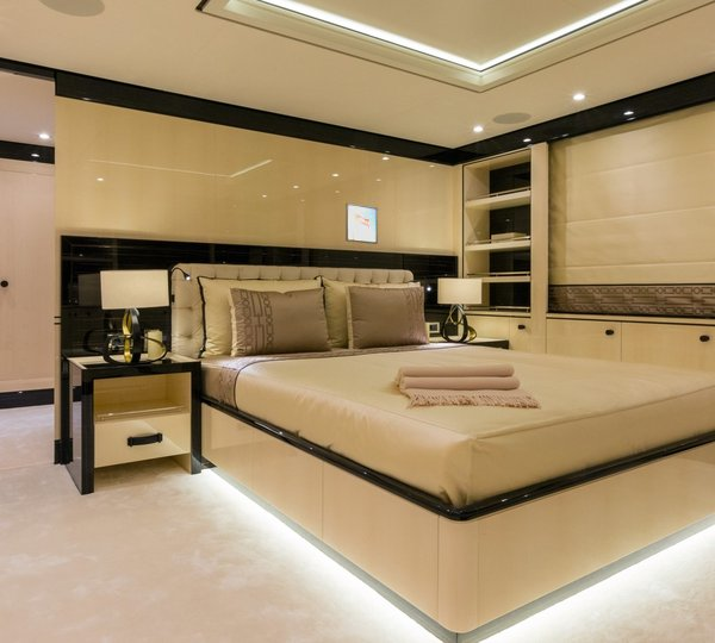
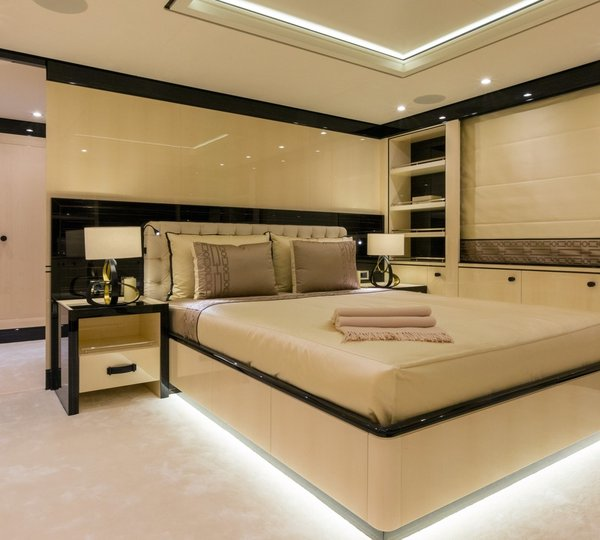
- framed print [344,202,379,245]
